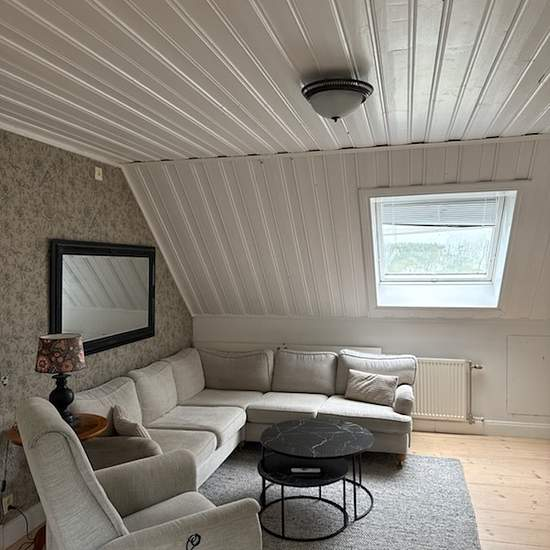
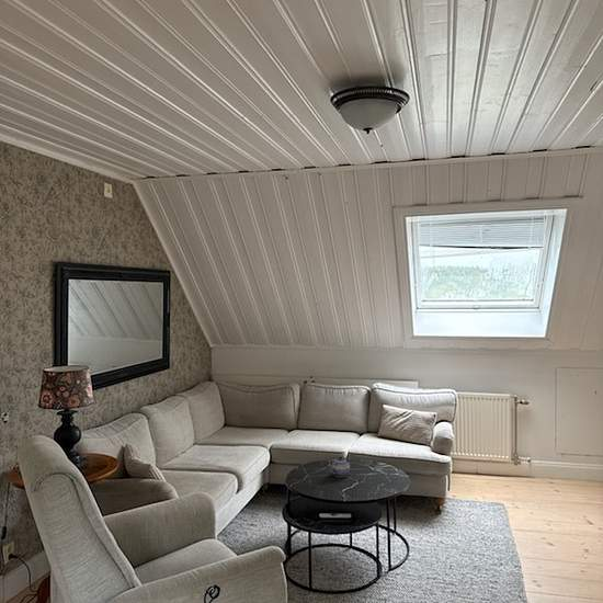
+ teapot [329,456,352,478]
